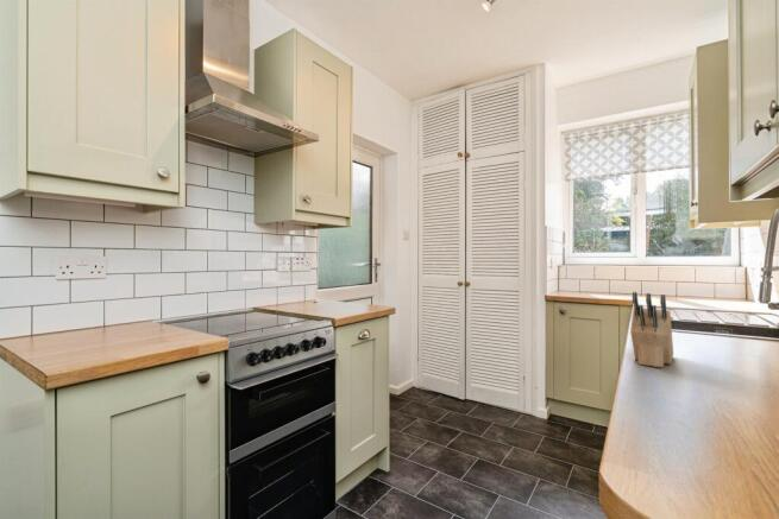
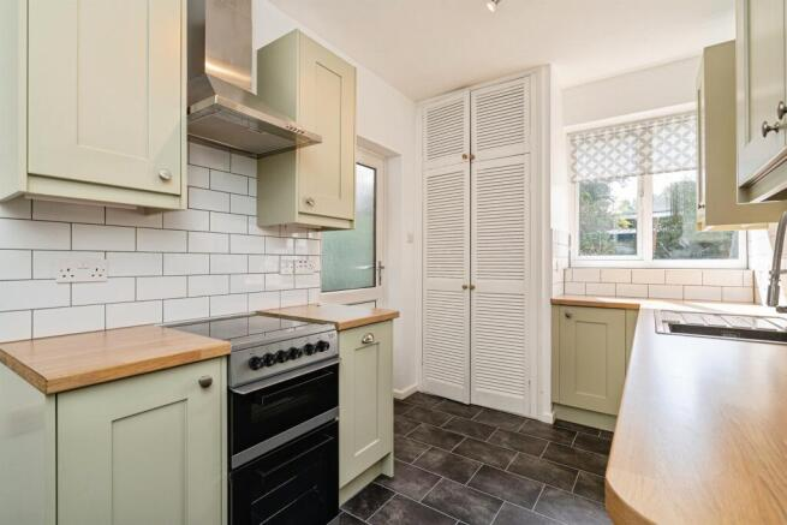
- knife block [629,291,674,369]
